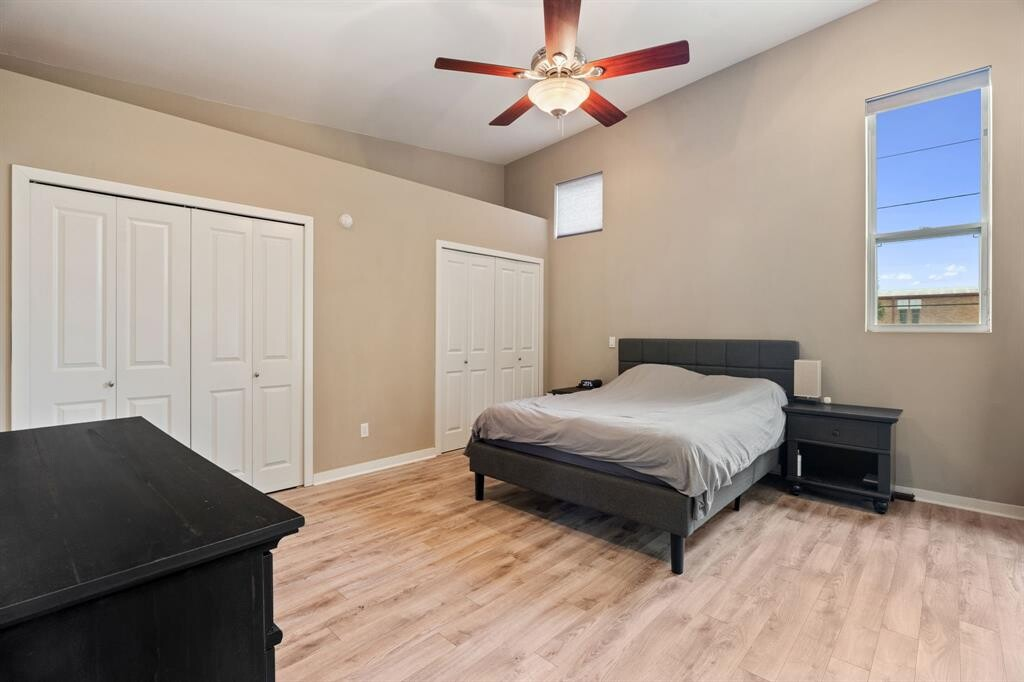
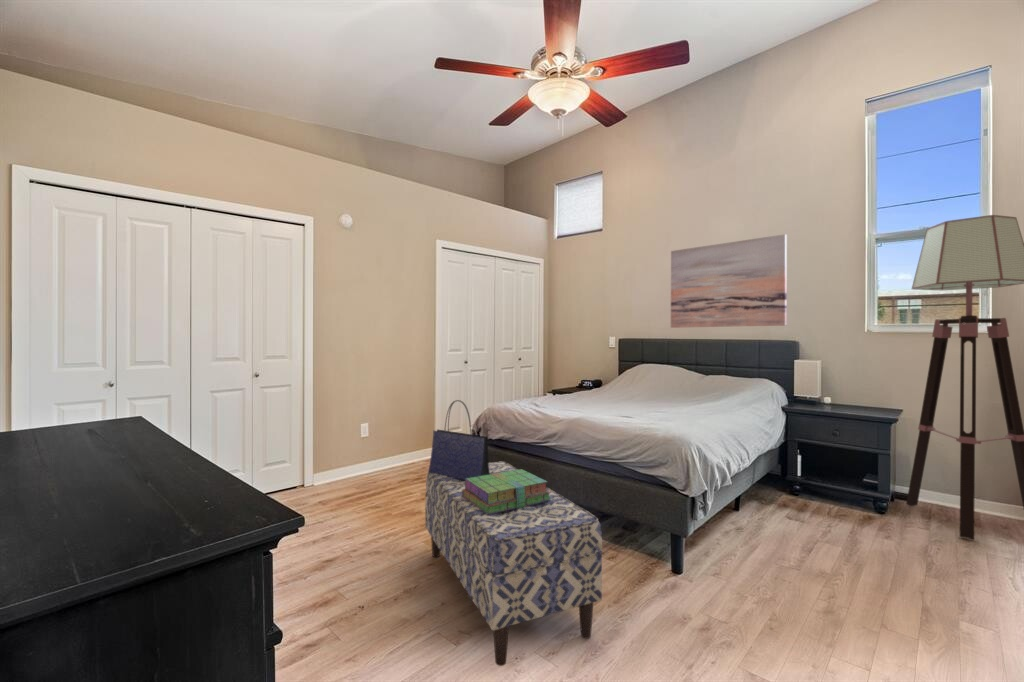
+ tote bag [428,399,492,480]
+ floor lamp [905,214,1024,541]
+ wall art [670,233,788,329]
+ stack of books [462,468,551,515]
+ bench [424,460,603,667]
